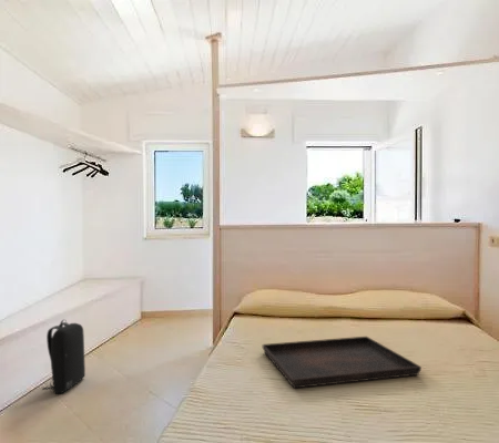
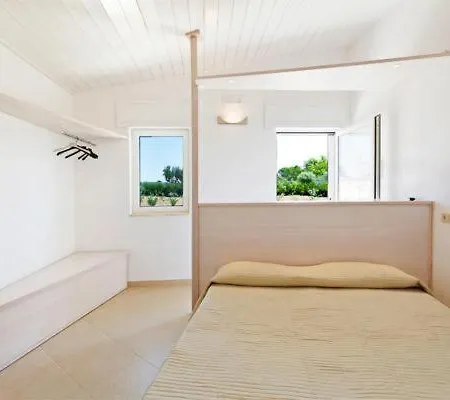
- serving tray [262,336,422,389]
- backpack [41,319,86,394]
